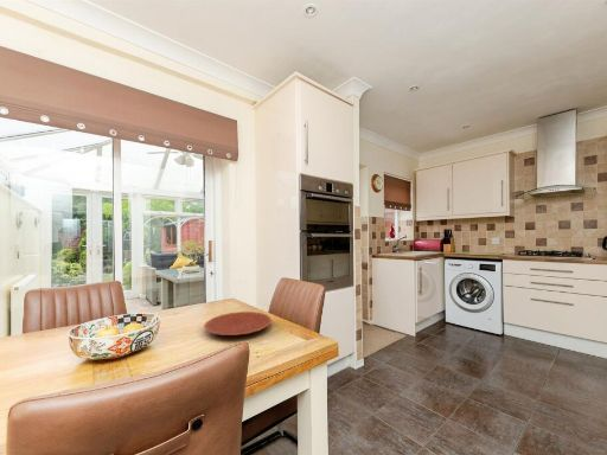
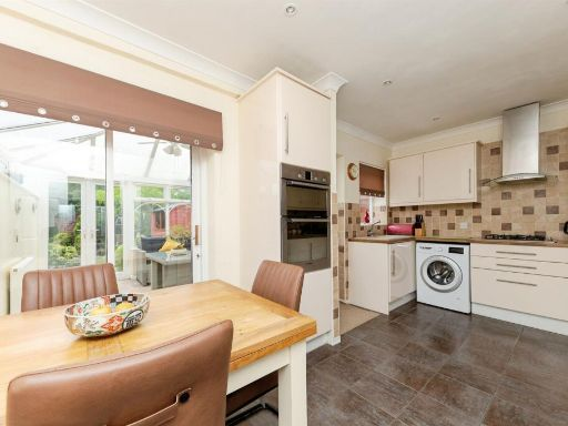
- plate [203,310,273,337]
